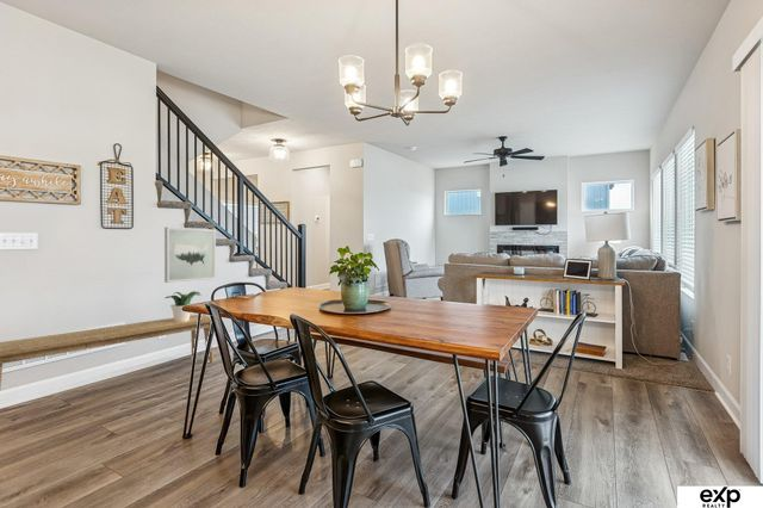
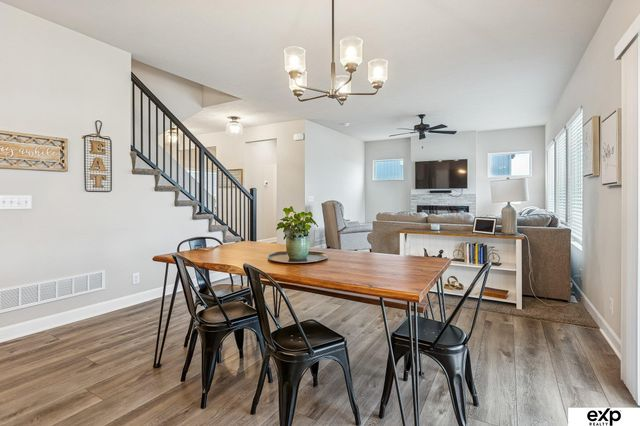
- wall art [163,227,217,284]
- bench [0,314,215,390]
- potted plant [165,290,203,322]
